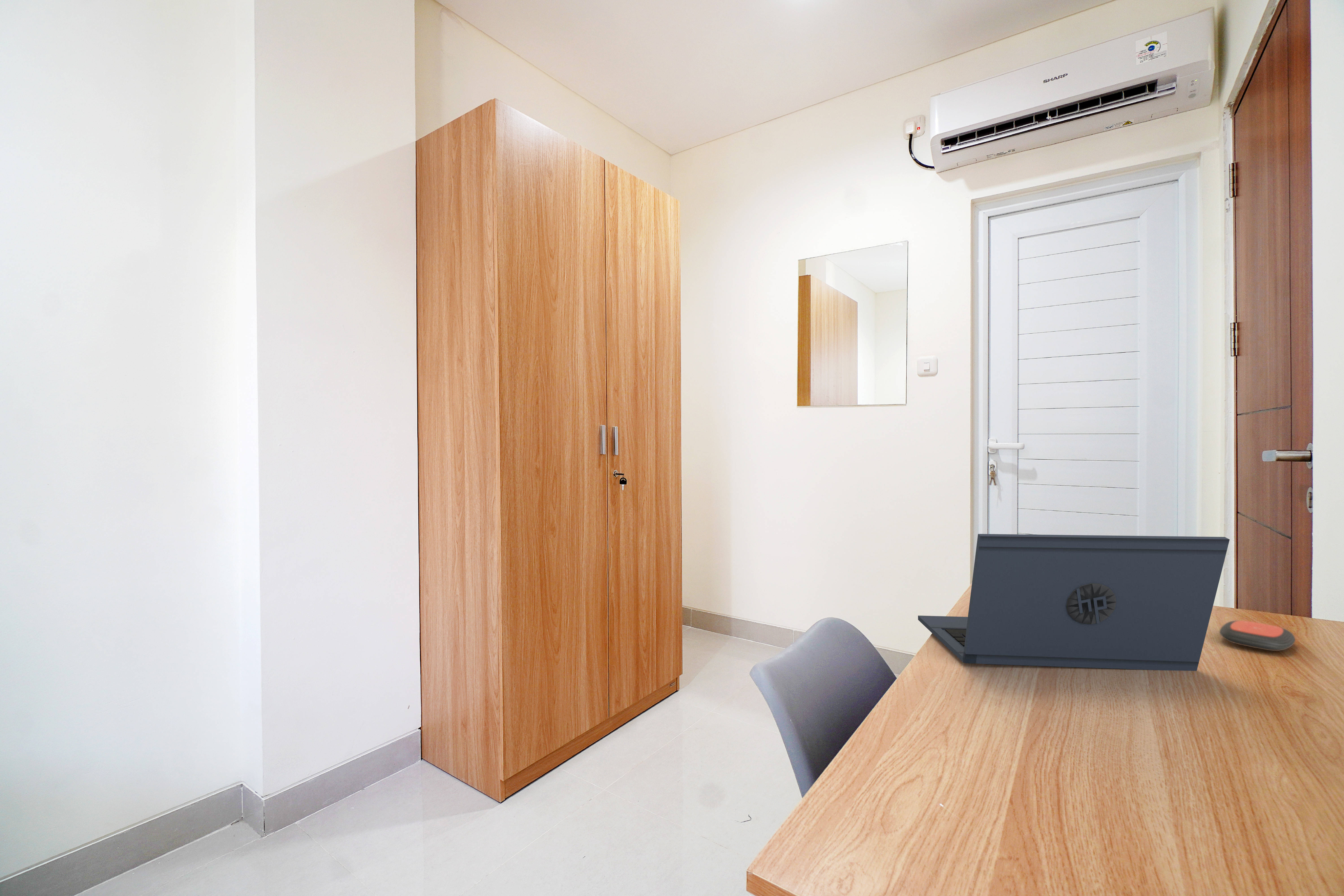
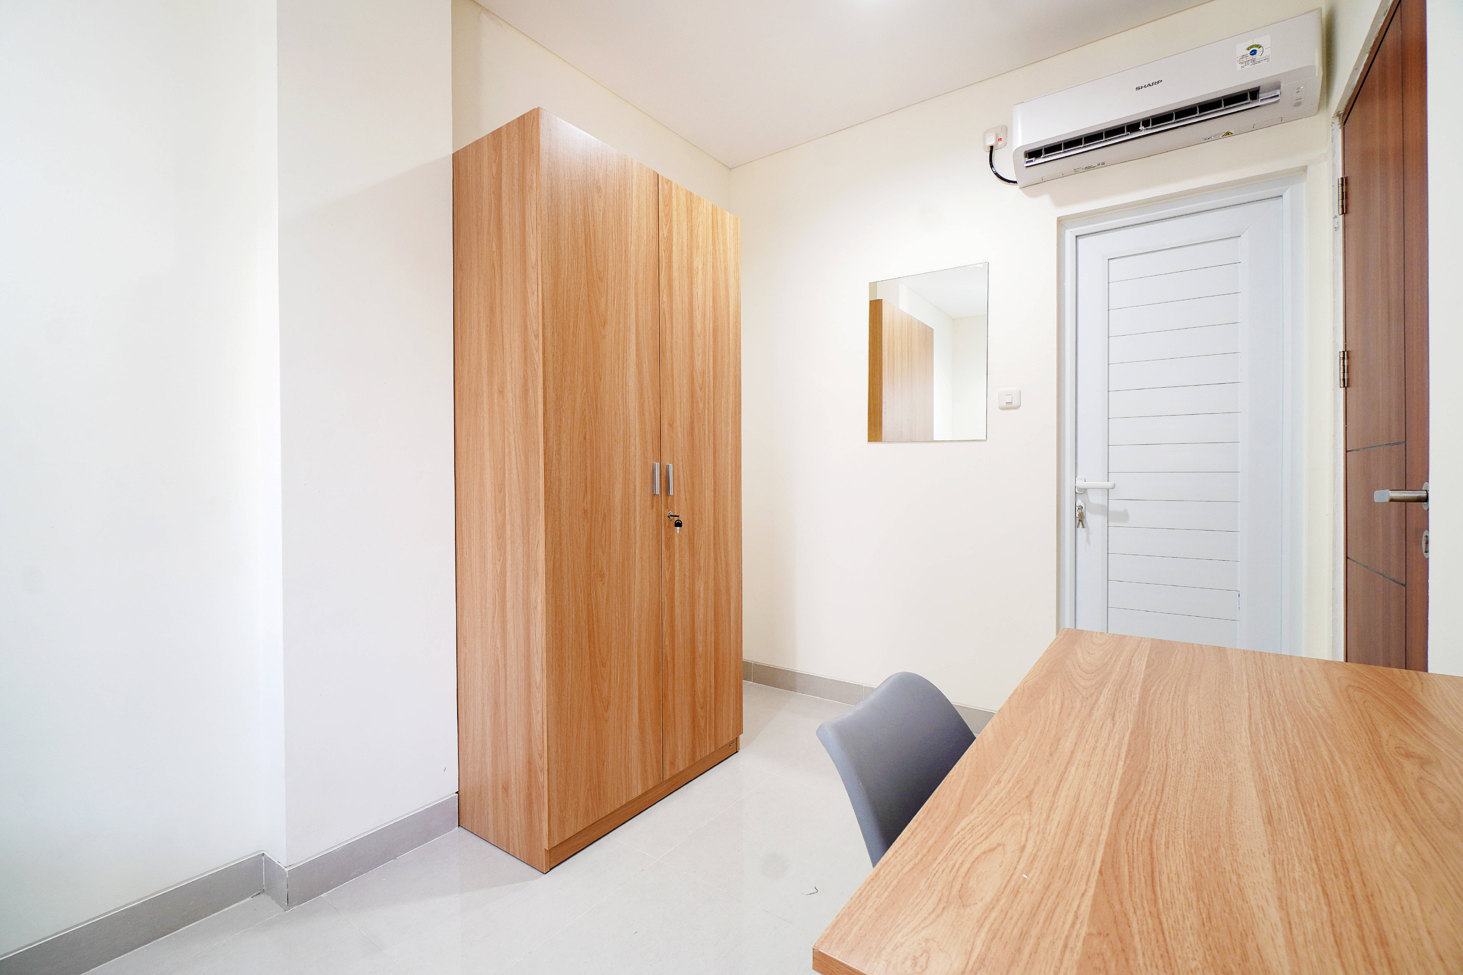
- remote control [1219,620,1296,651]
- laptop [918,533,1230,671]
